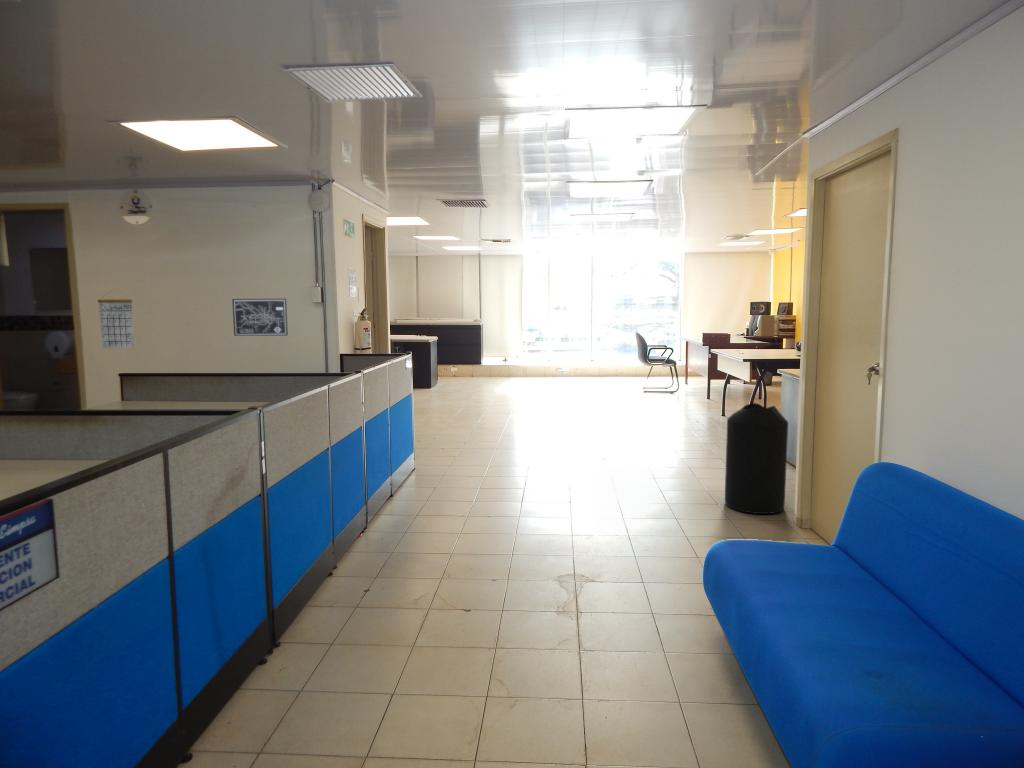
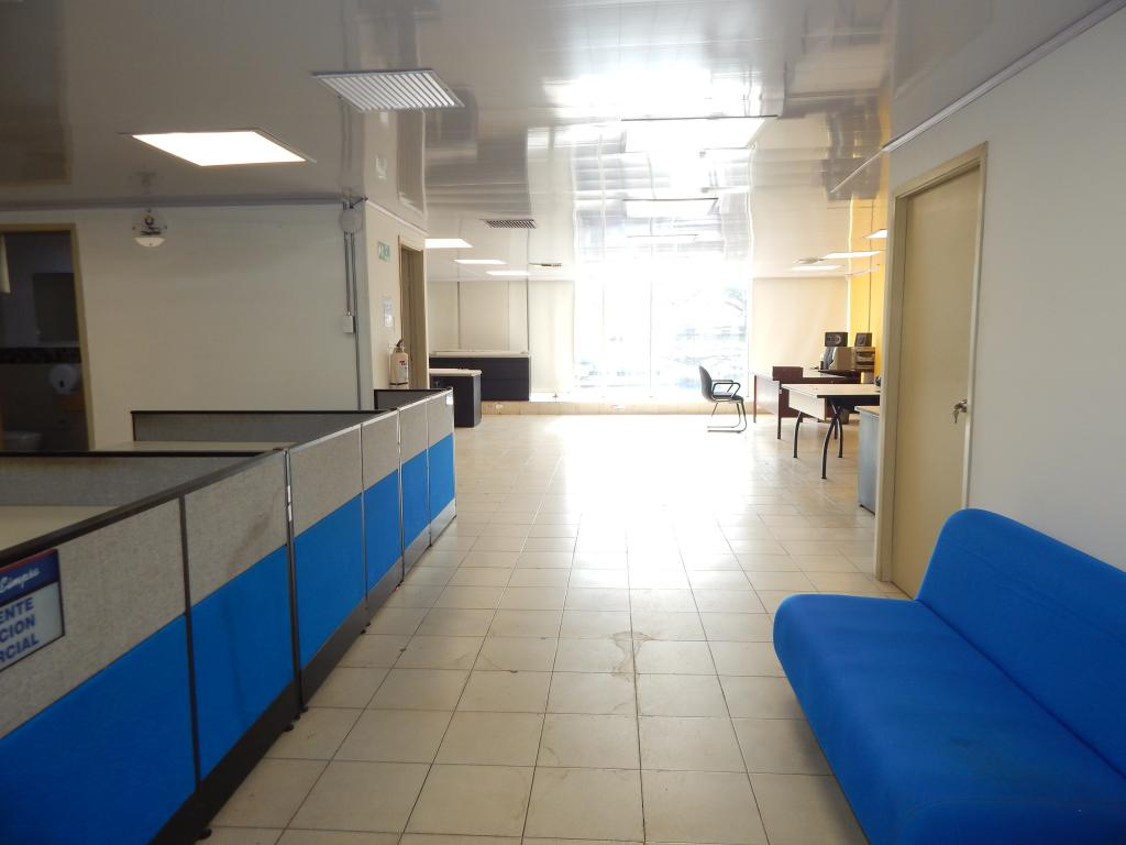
- calendar [97,288,136,350]
- trash can [724,402,789,515]
- wall art [231,298,289,337]
